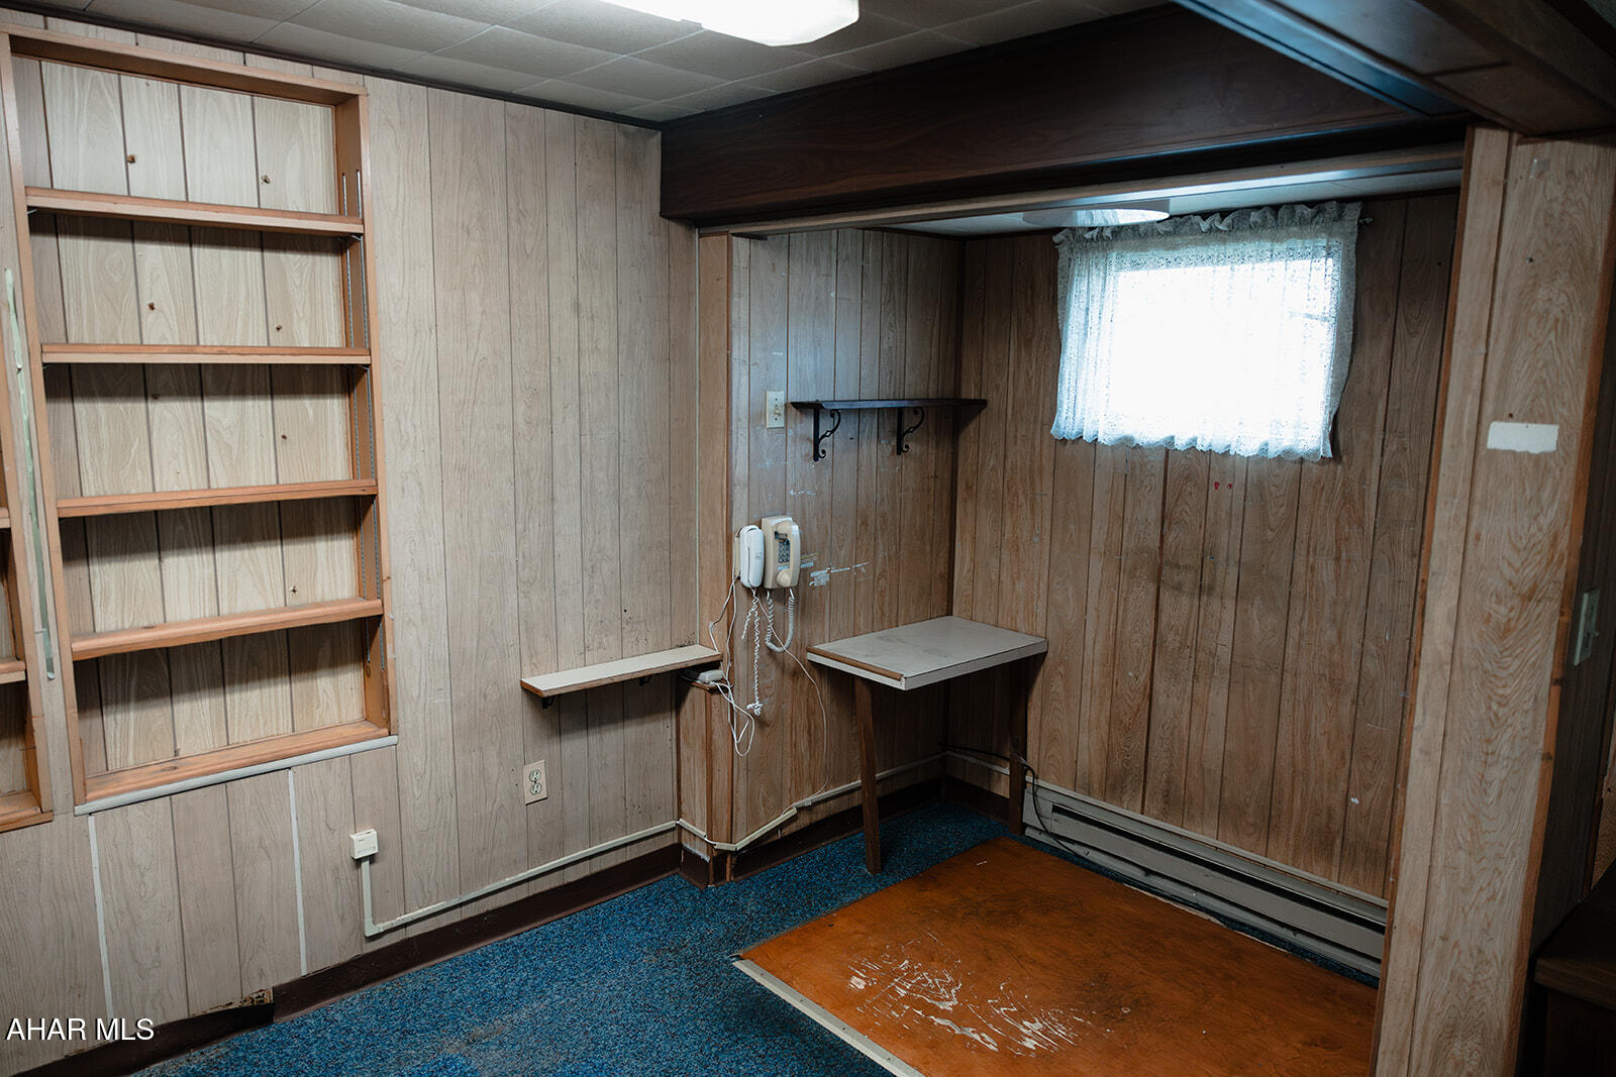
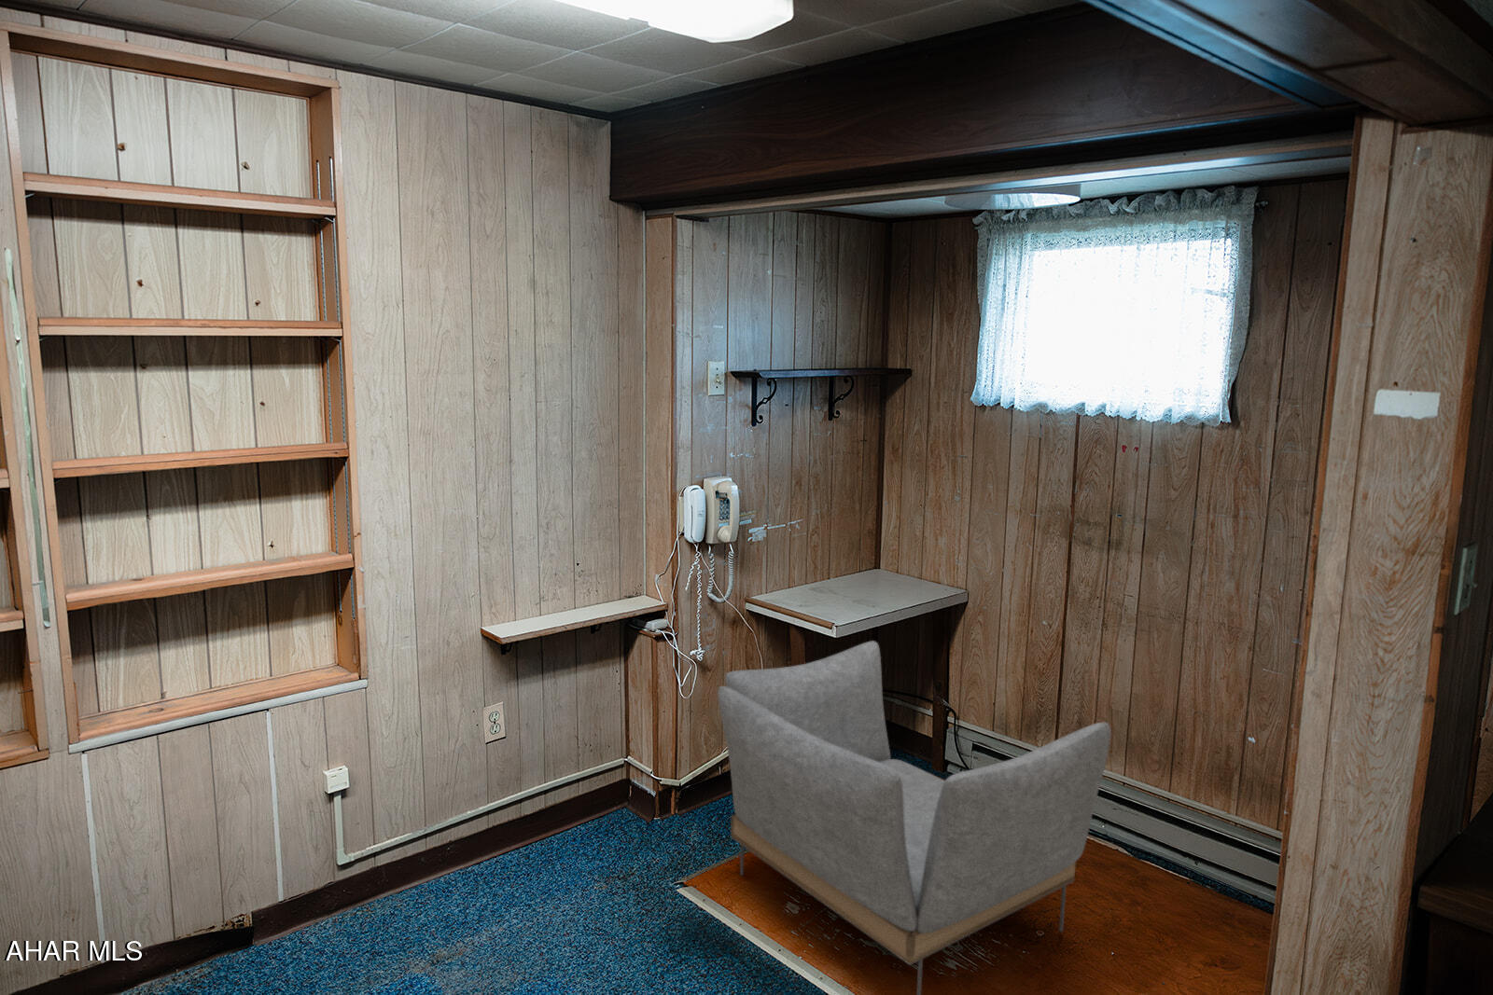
+ armchair [717,640,1112,995]
